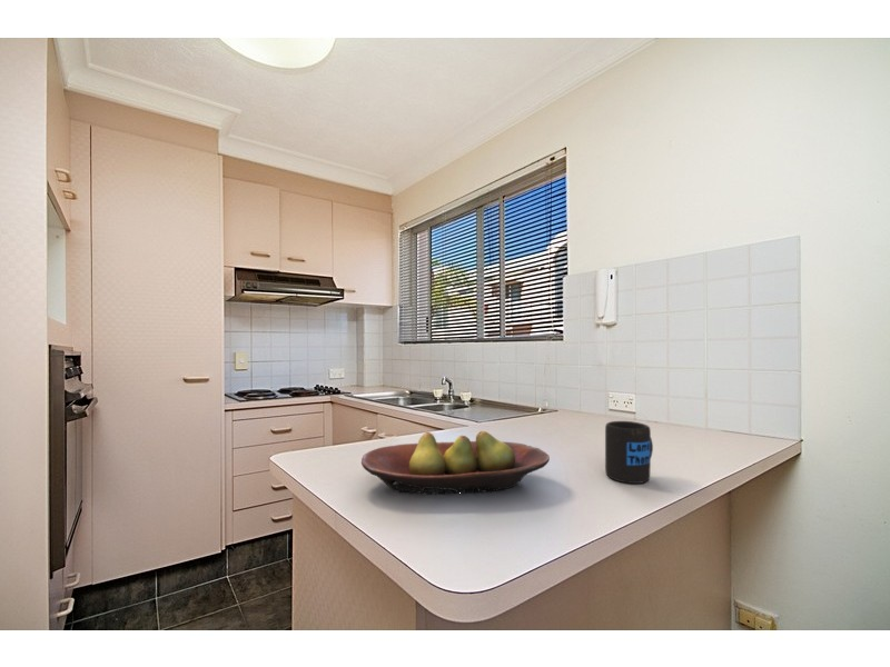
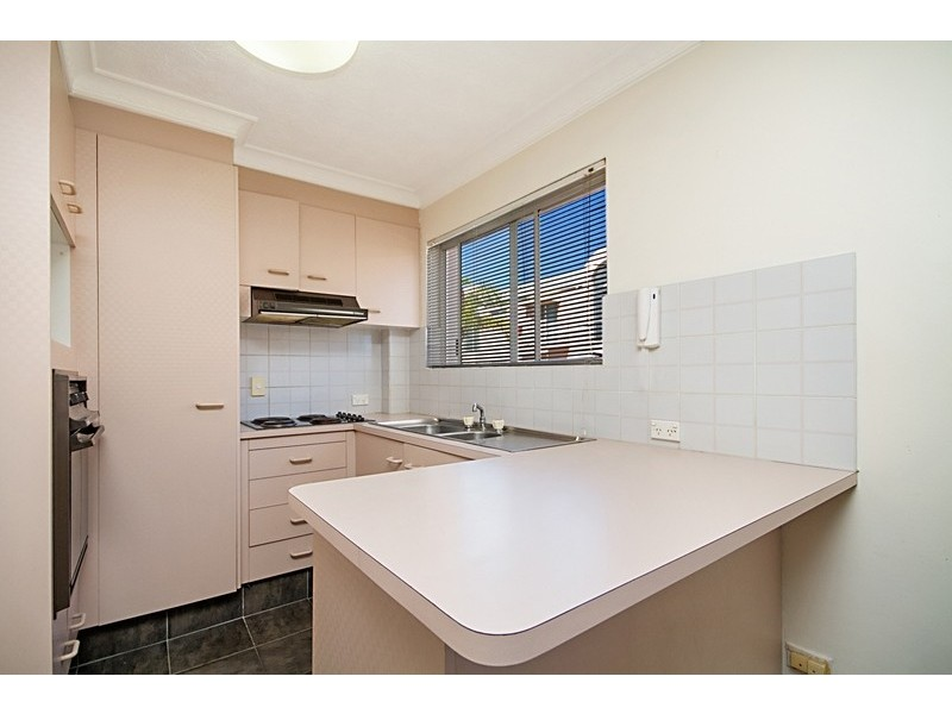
- mug [604,420,654,485]
- fruit bowl [360,430,551,496]
